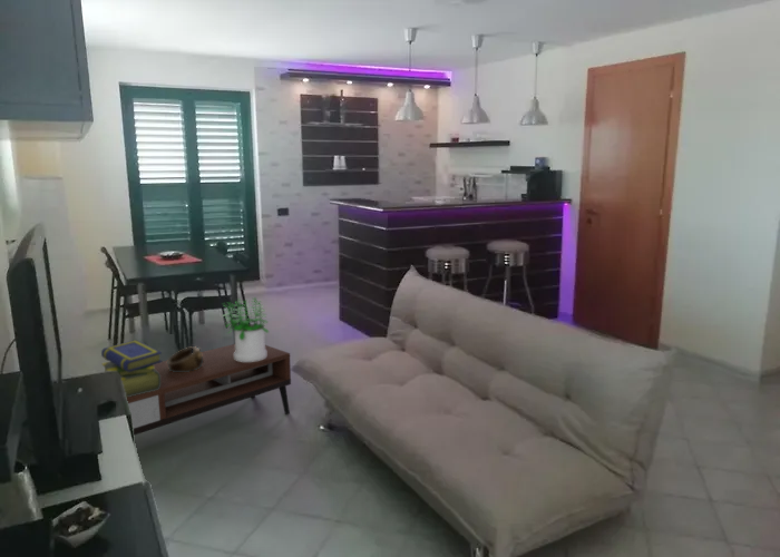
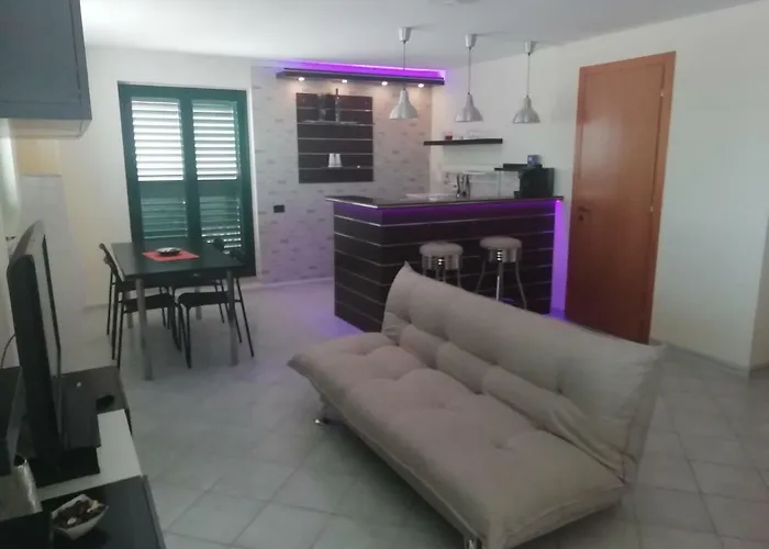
- stack of books [100,339,163,399]
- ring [166,345,203,372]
- coffee table [126,343,292,437]
- potted plant [221,296,270,362]
